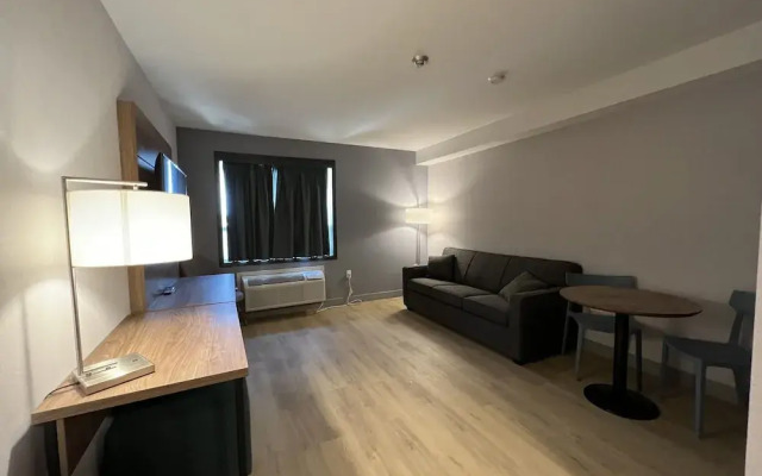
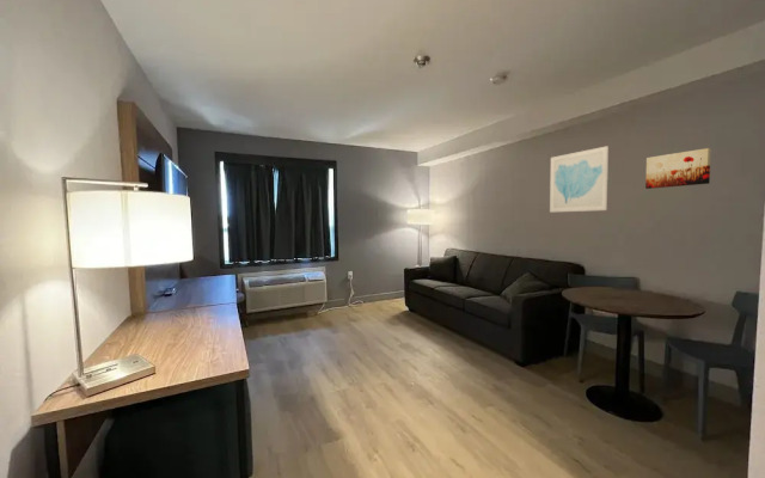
+ wall art [644,147,712,190]
+ wall art [549,145,610,214]
